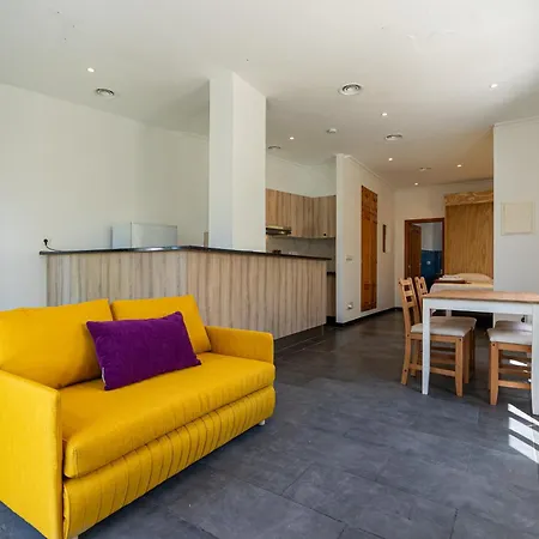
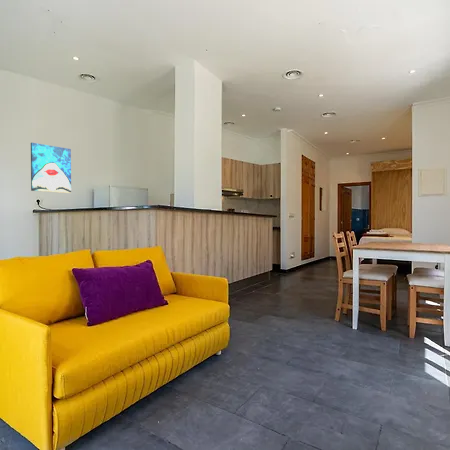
+ wall art [30,142,72,194]
